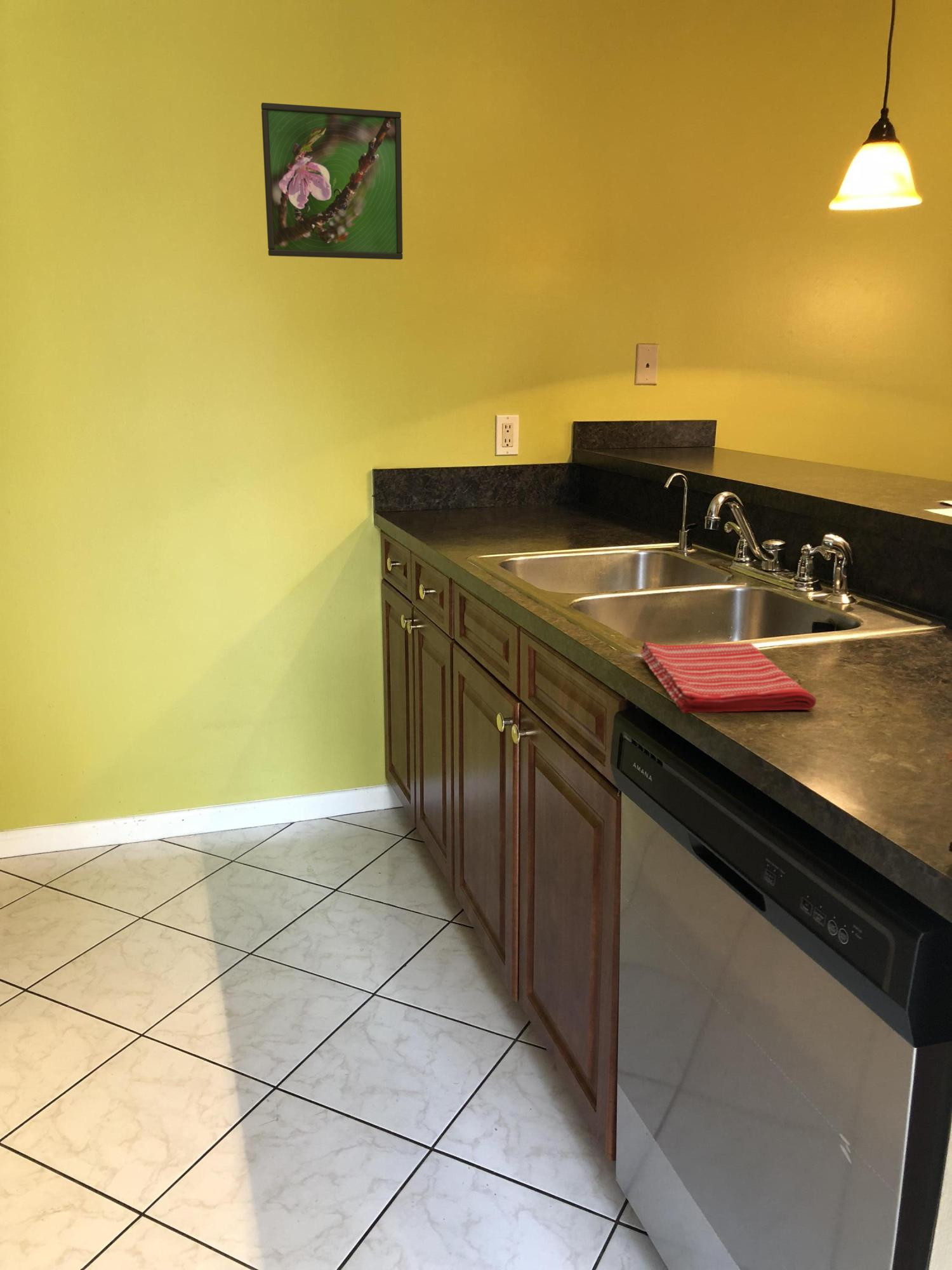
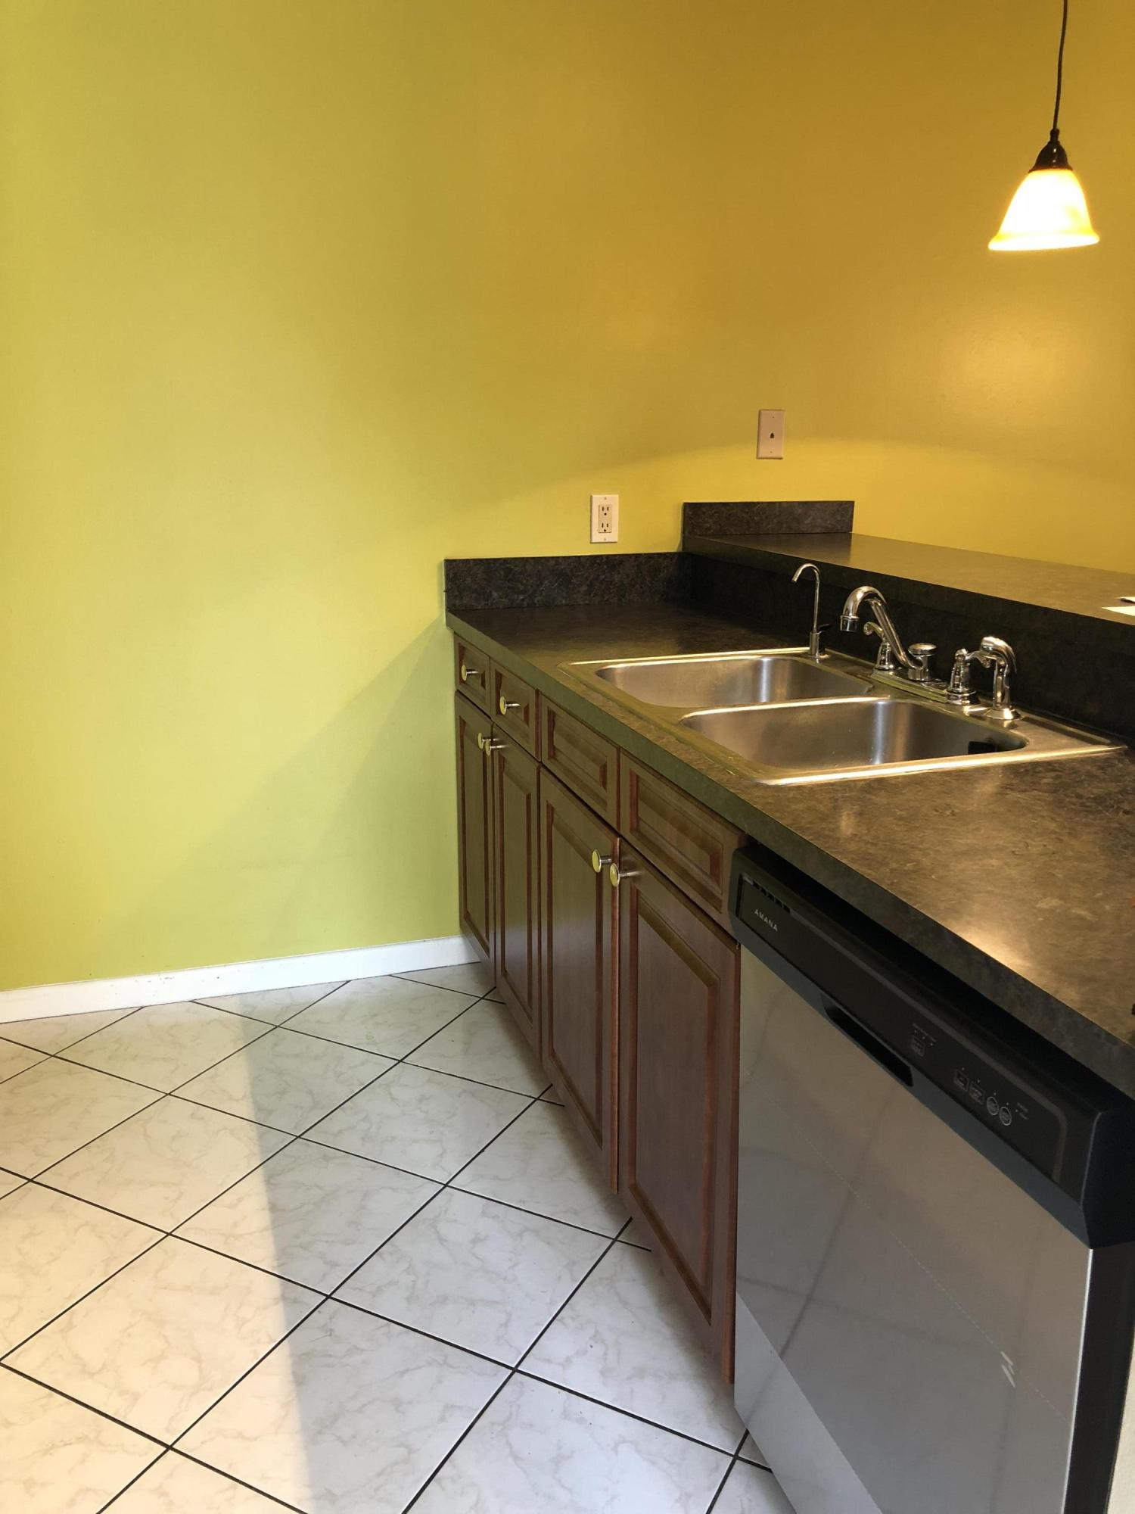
- dish towel [640,641,817,713]
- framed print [260,102,403,260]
